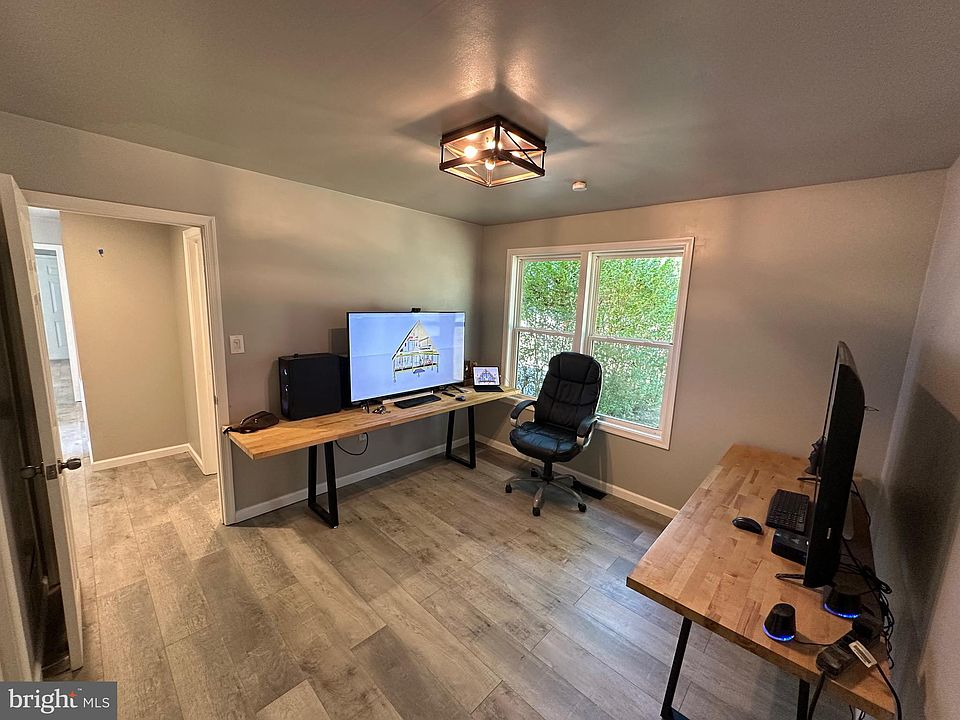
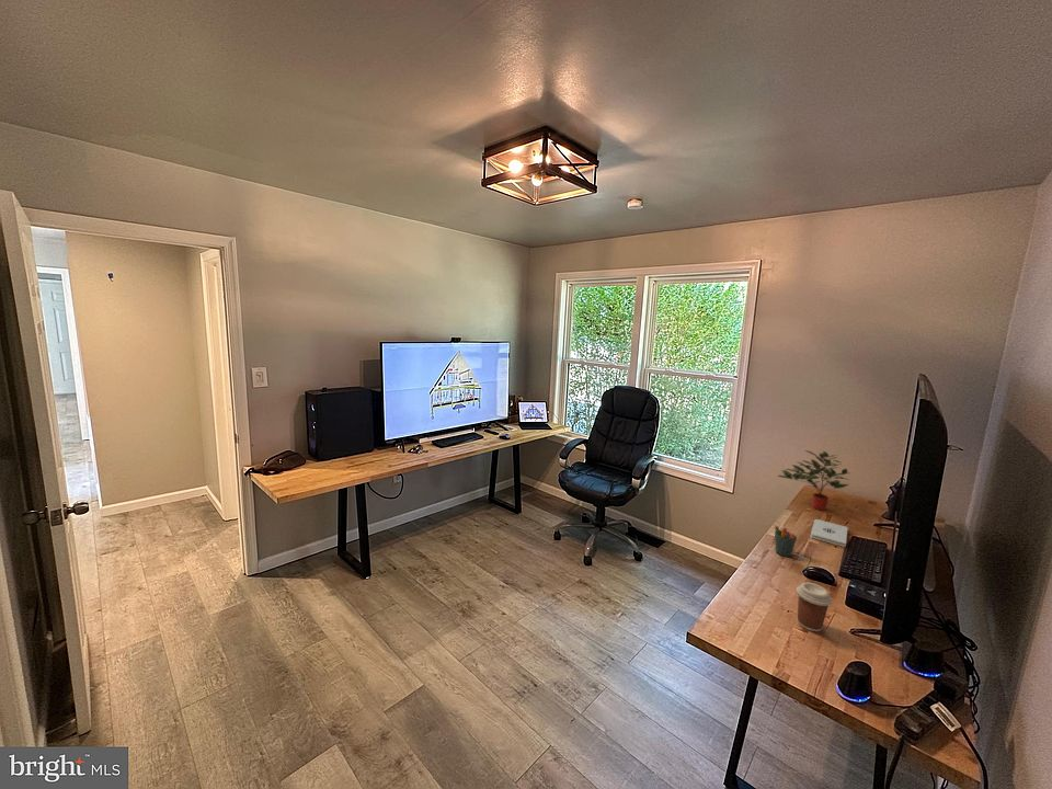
+ coffee cup [796,582,833,632]
+ potted plant [777,449,850,512]
+ notepad [810,518,849,548]
+ pen holder [774,525,800,558]
